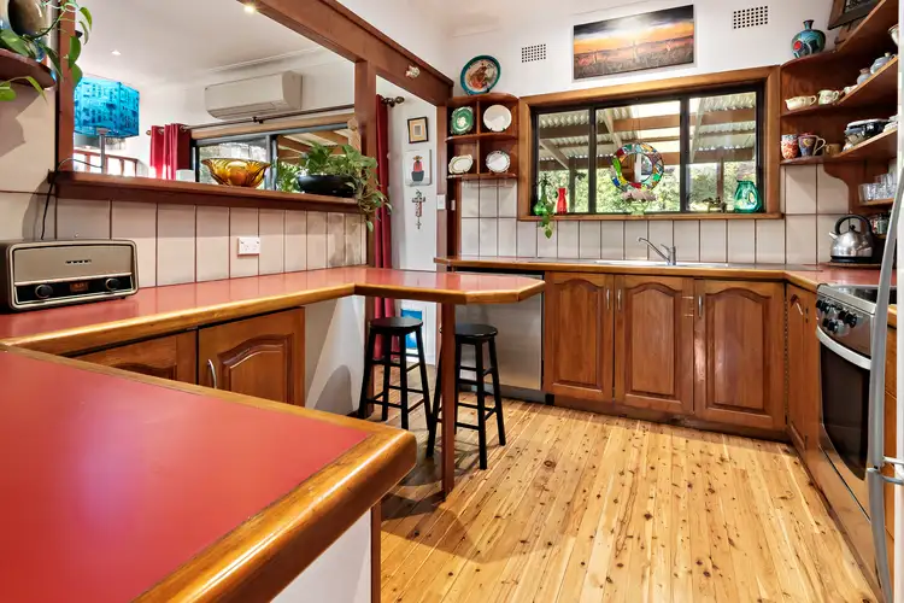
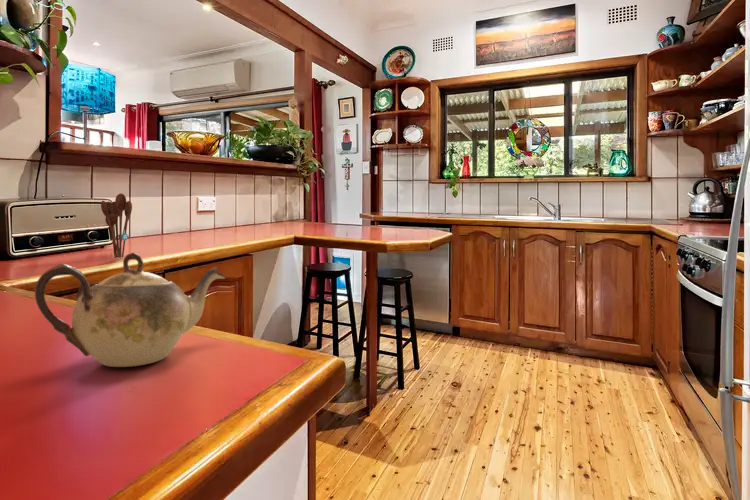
+ teapot [34,252,227,368]
+ utensil holder [100,192,133,259]
